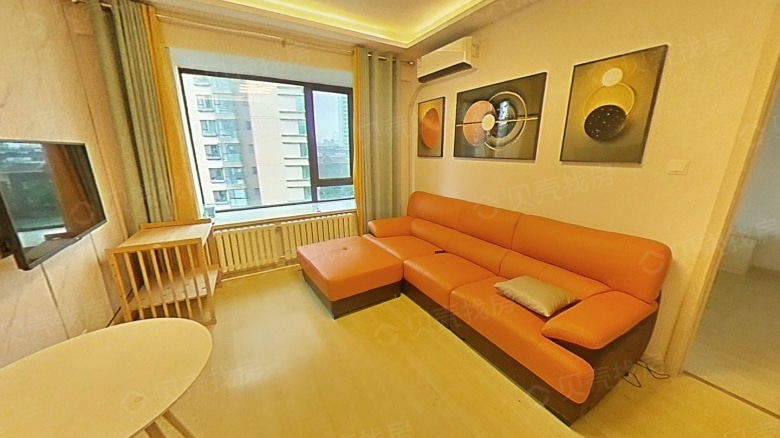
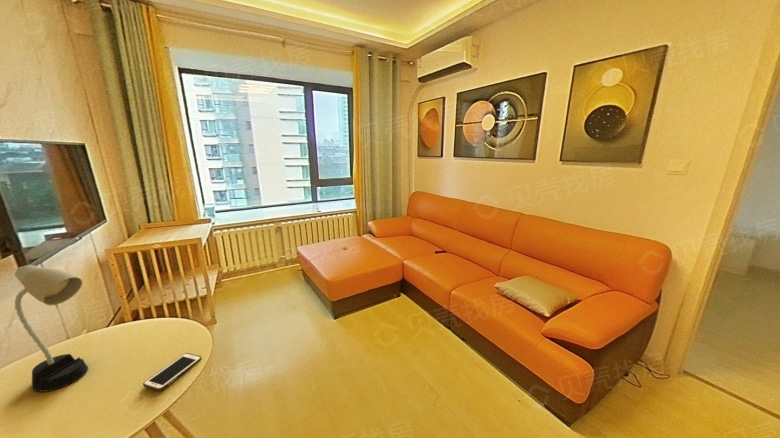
+ desk lamp [14,264,89,393]
+ cell phone [142,352,203,392]
